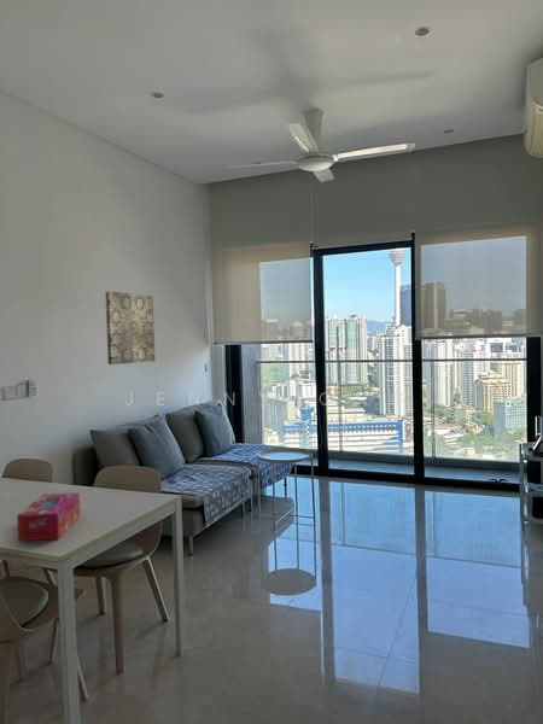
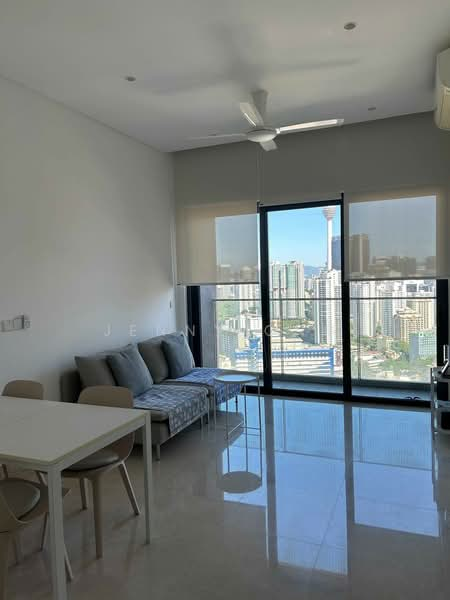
- wall art [104,291,157,366]
- tissue box [16,491,81,542]
